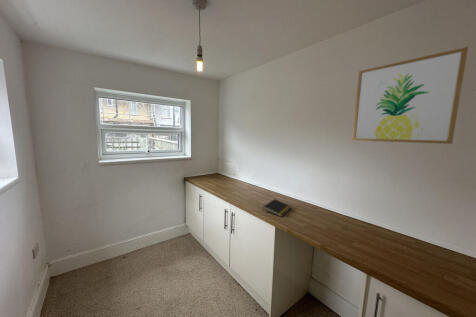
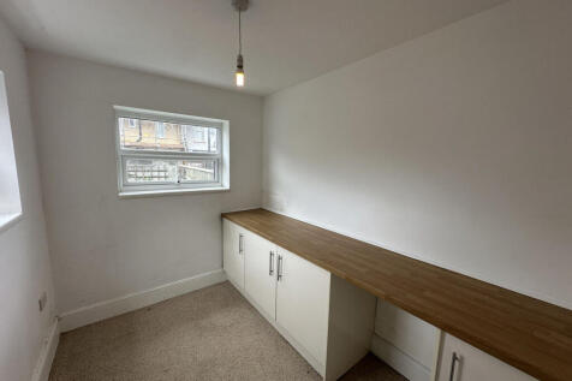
- notepad [262,198,292,217]
- wall art [351,46,469,145]
